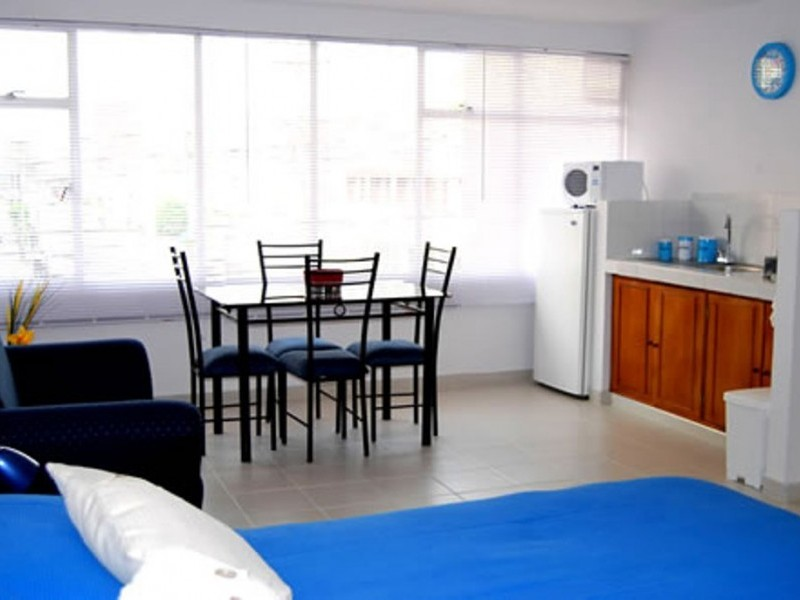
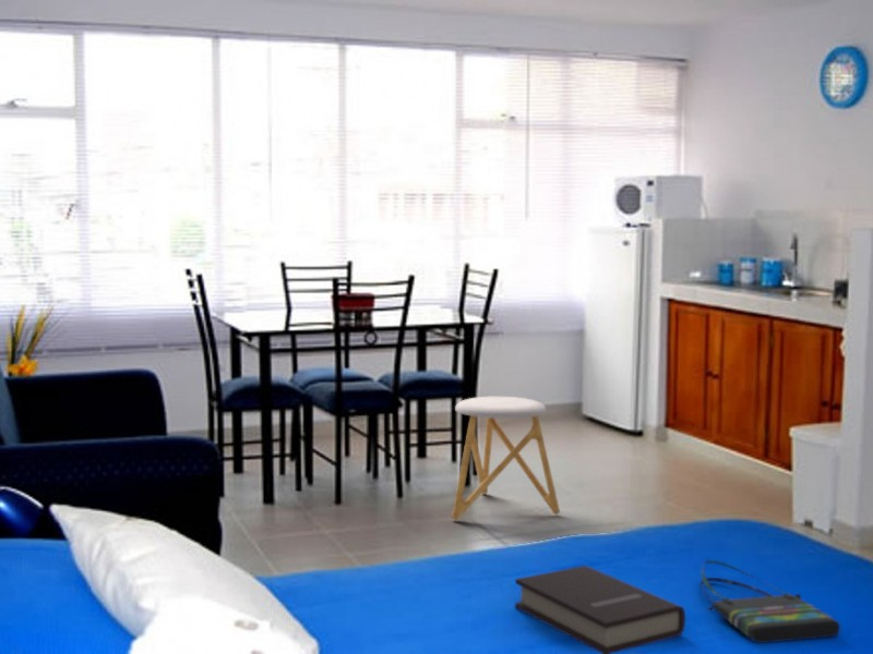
+ book [514,565,686,654]
+ tote bag [699,558,841,644]
+ stool [451,396,561,521]
